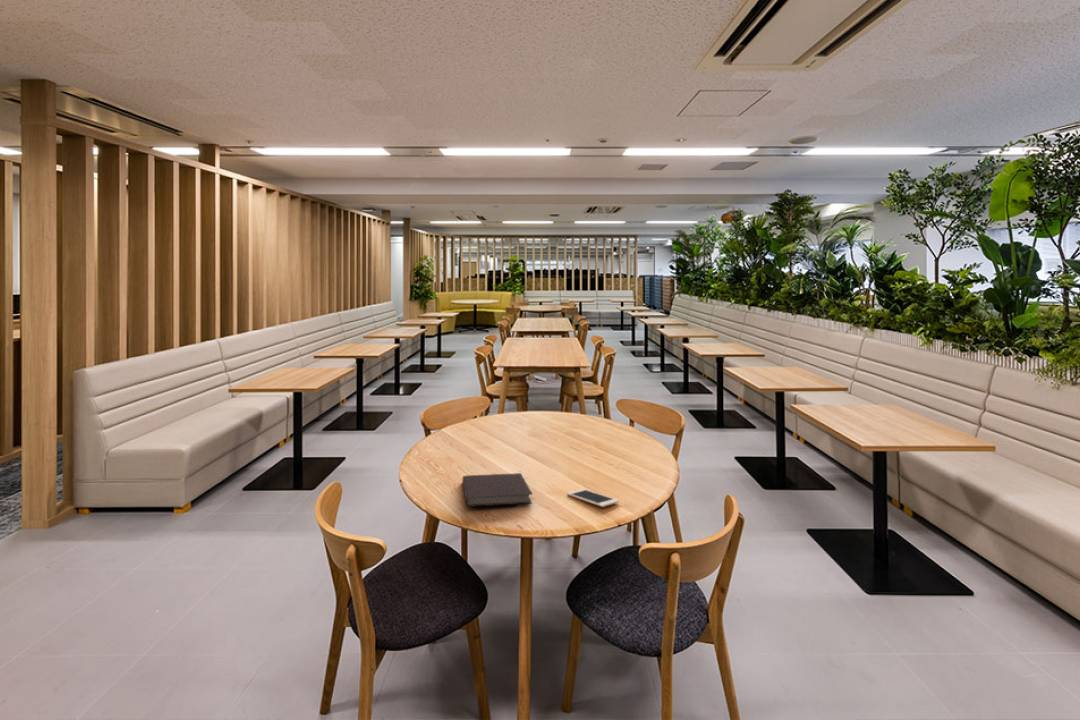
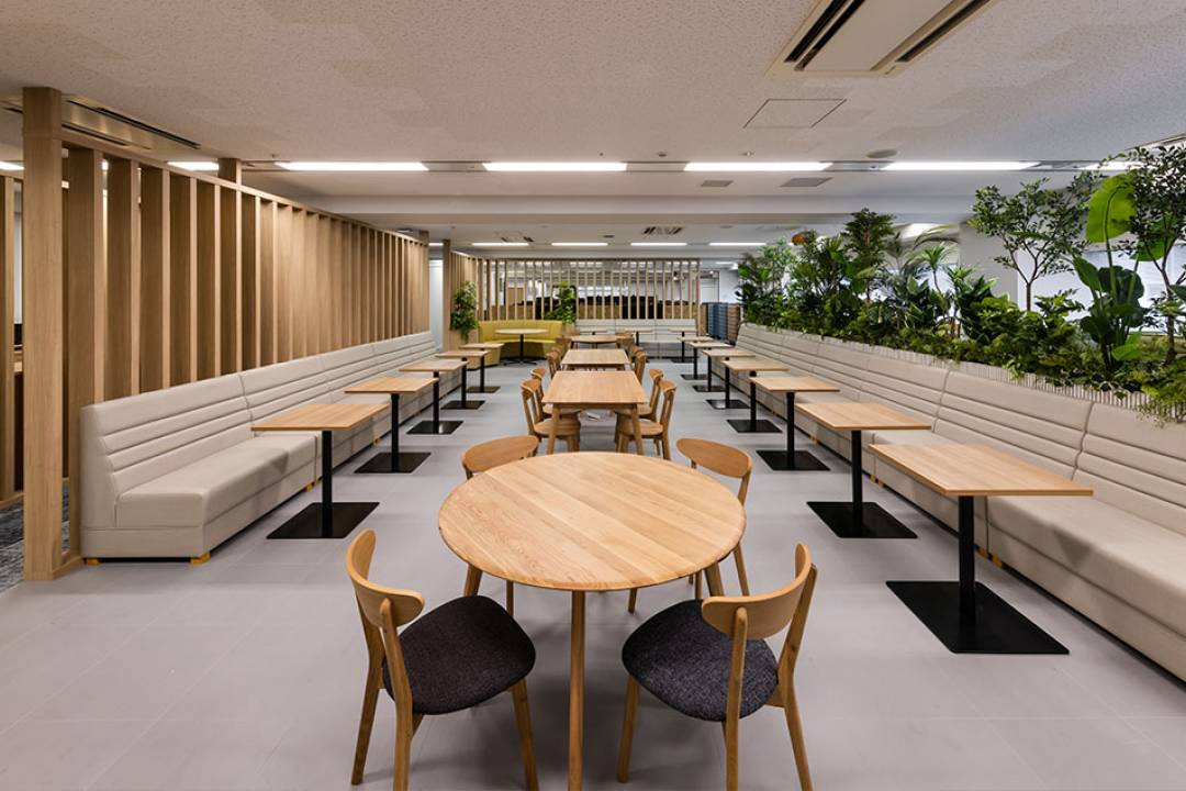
- notebook [462,472,533,508]
- cell phone [566,488,620,508]
